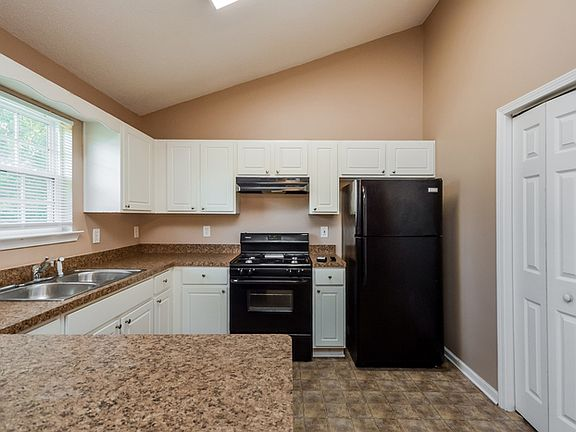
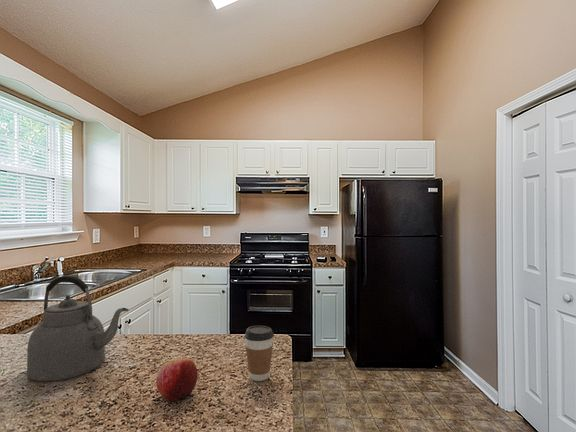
+ coffee cup [244,325,275,382]
+ apple [155,357,199,403]
+ kettle [26,275,130,382]
